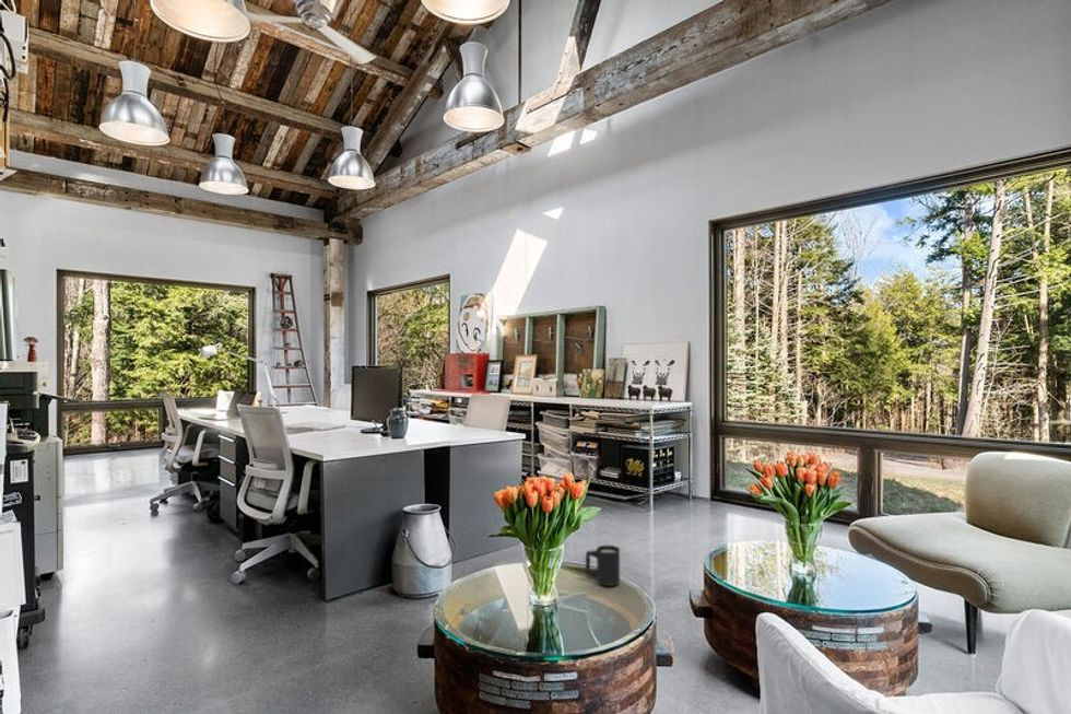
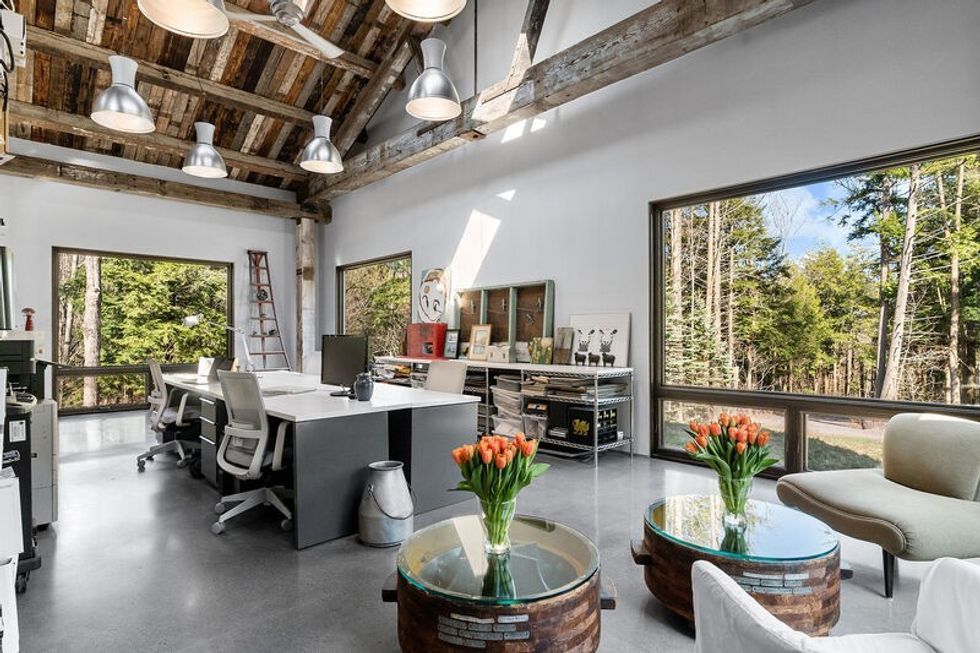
- mug [585,545,621,587]
